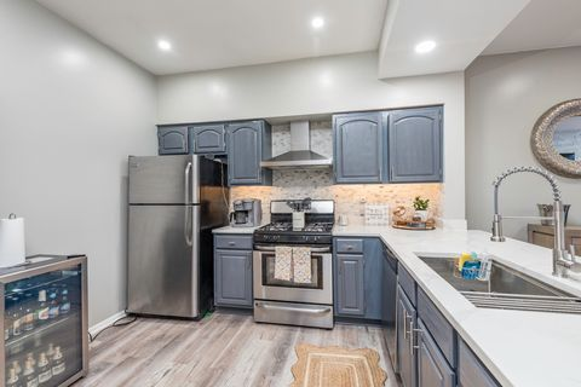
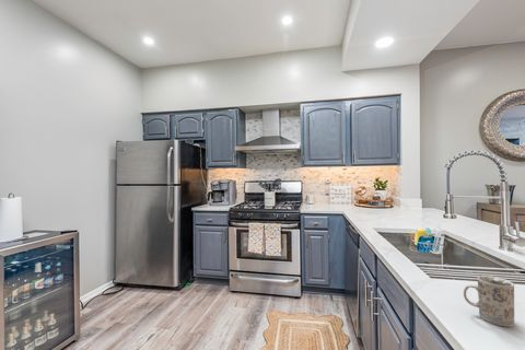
+ mug [463,275,515,328]
